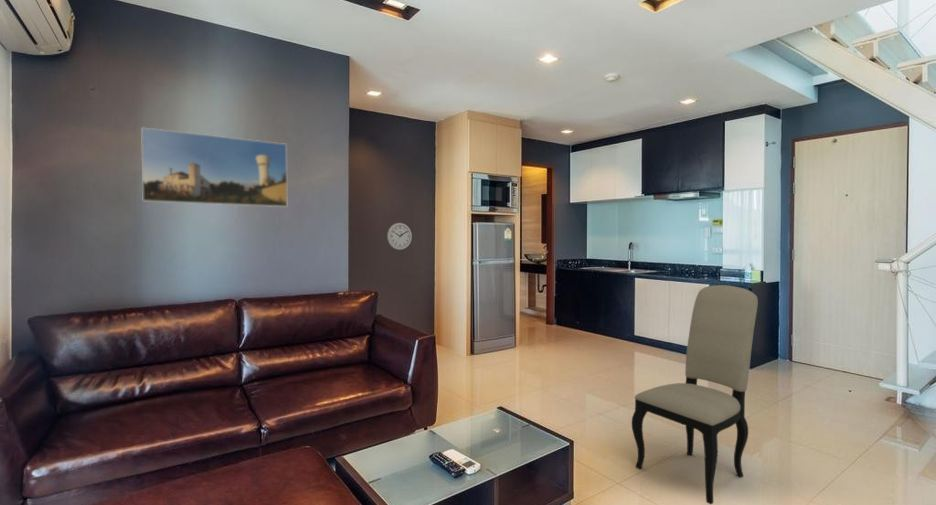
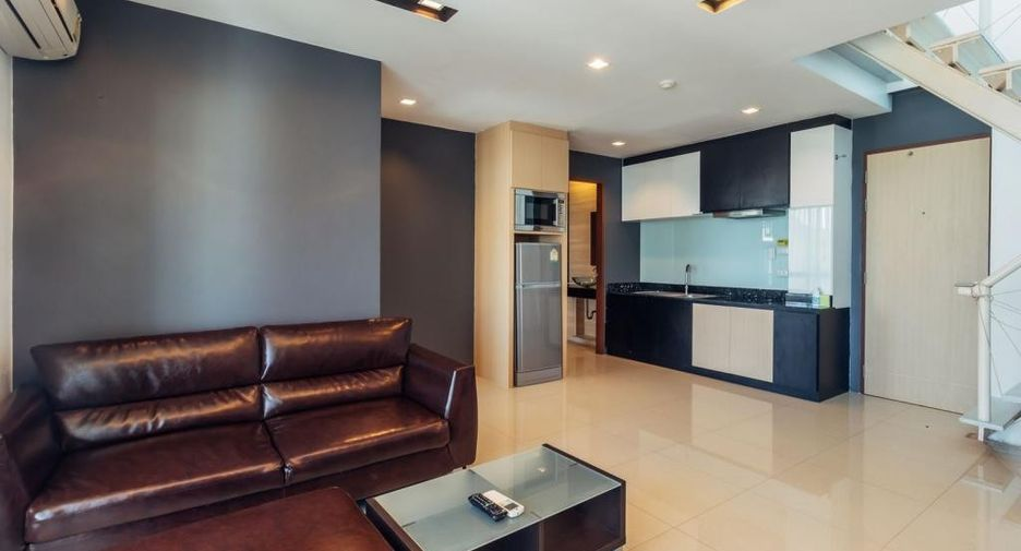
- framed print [140,126,288,208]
- wall clock [386,222,413,251]
- dining chair [631,284,759,505]
